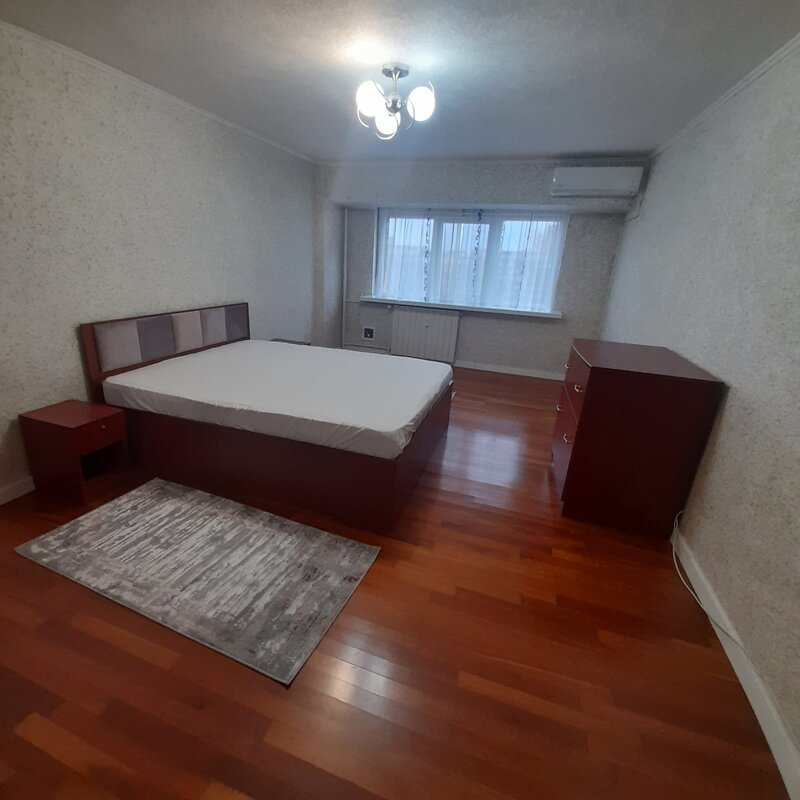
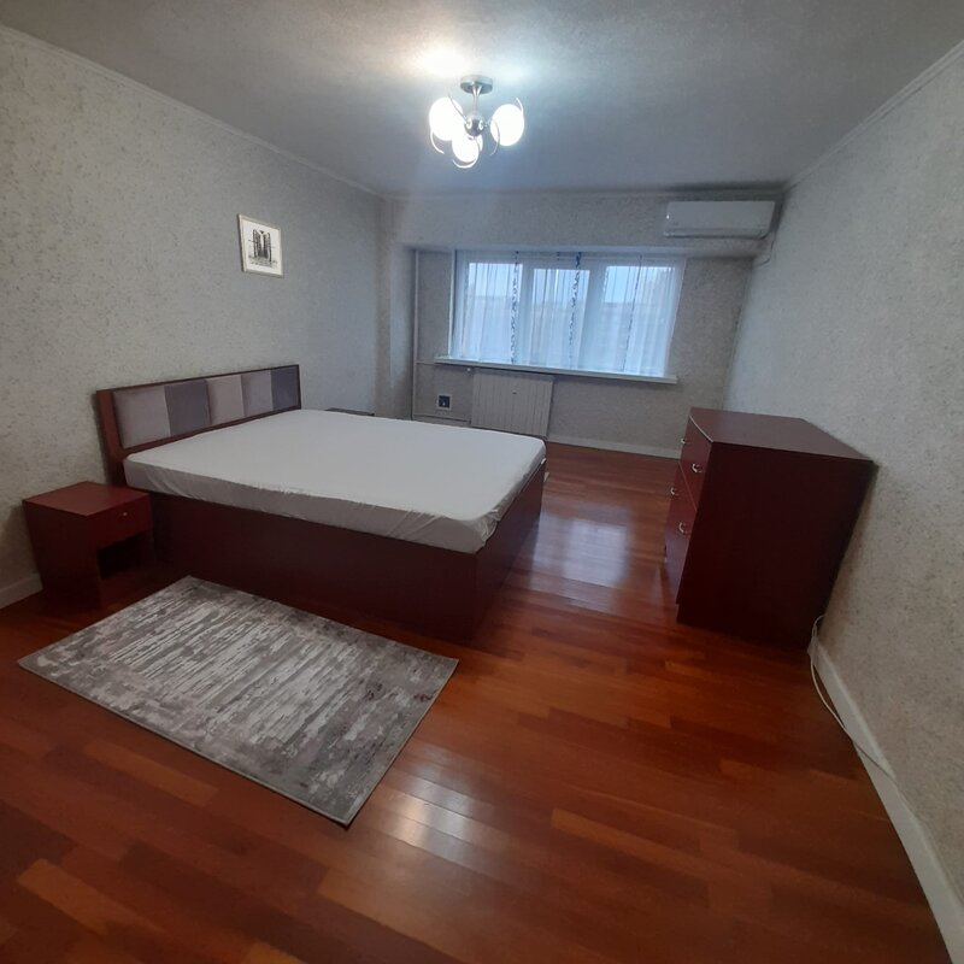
+ wall art [235,213,286,280]
